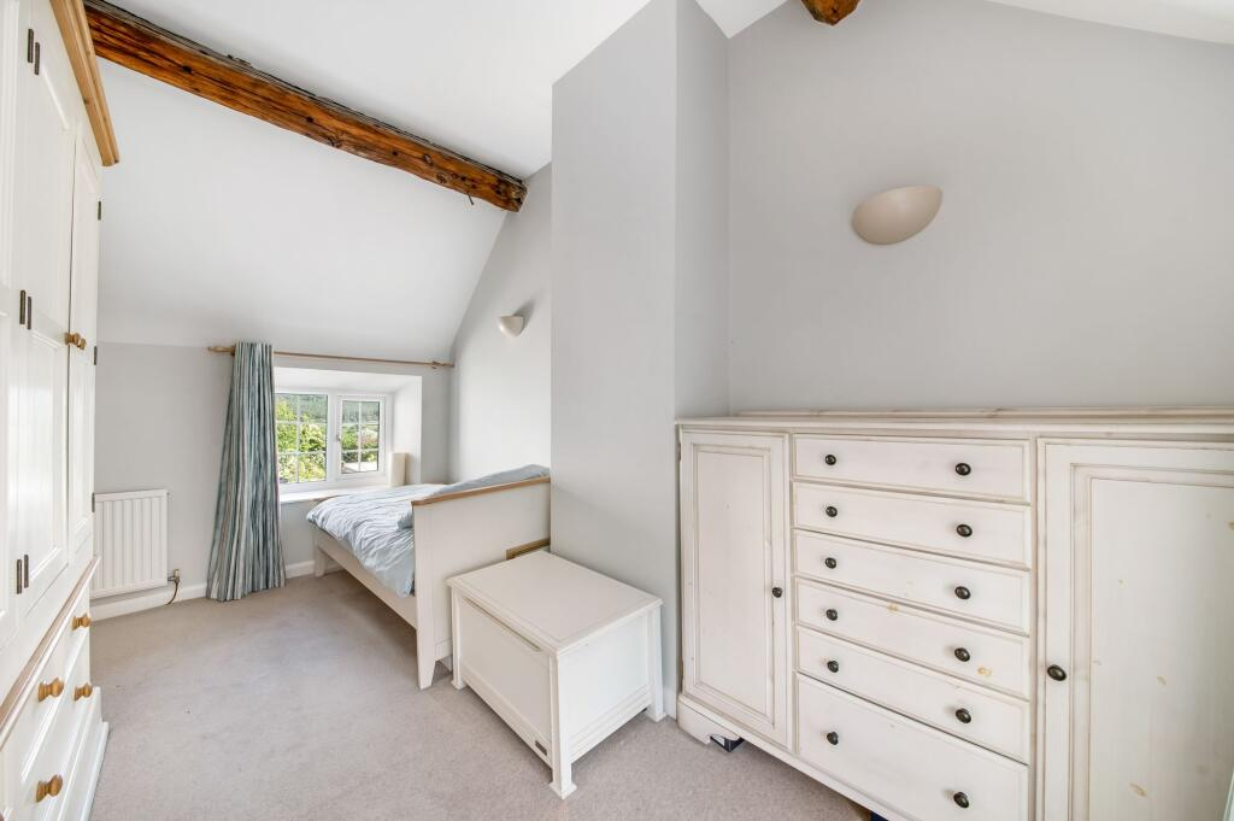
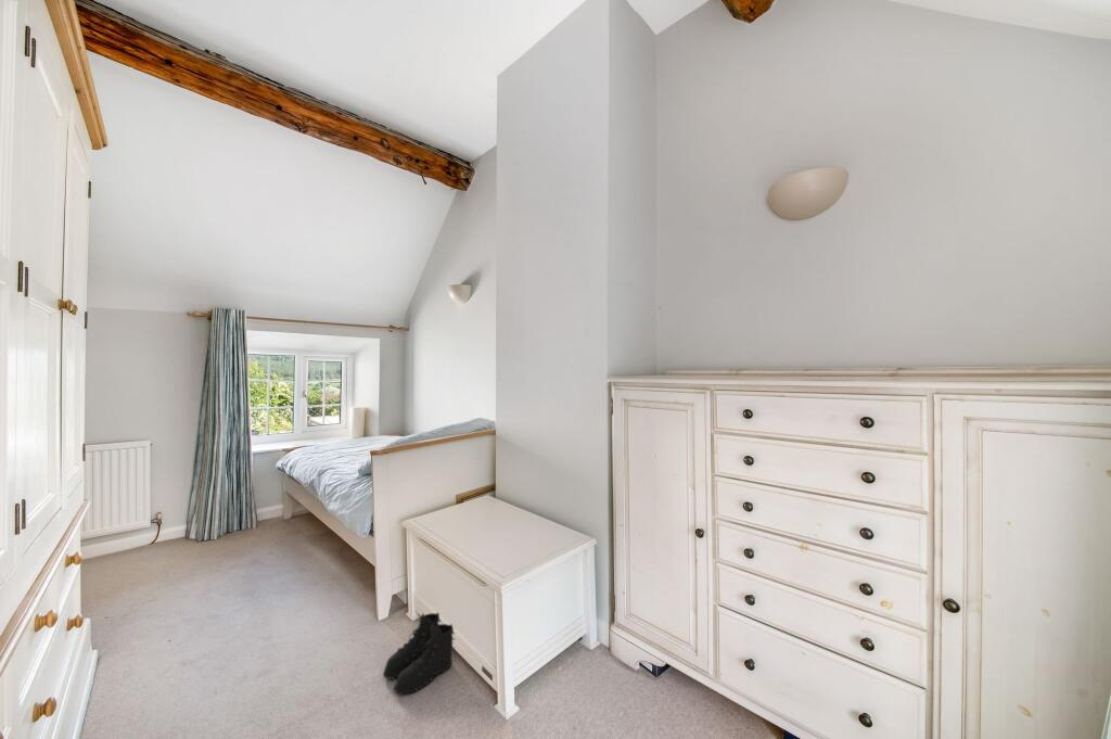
+ boots [382,612,456,696]
